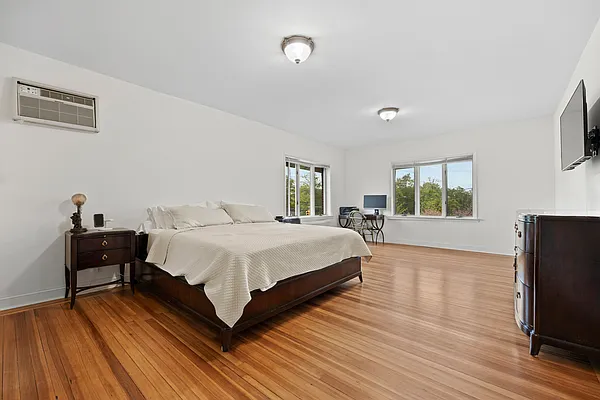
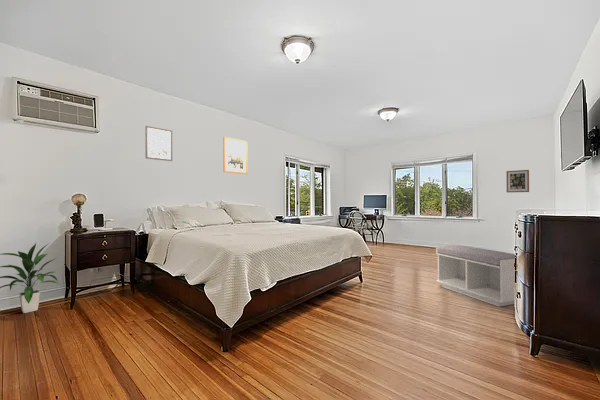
+ wall art [145,125,173,162]
+ bench [435,244,516,308]
+ indoor plant [0,242,60,314]
+ wall art [223,136,248,175]
+ wall art [505,169,530,193]
